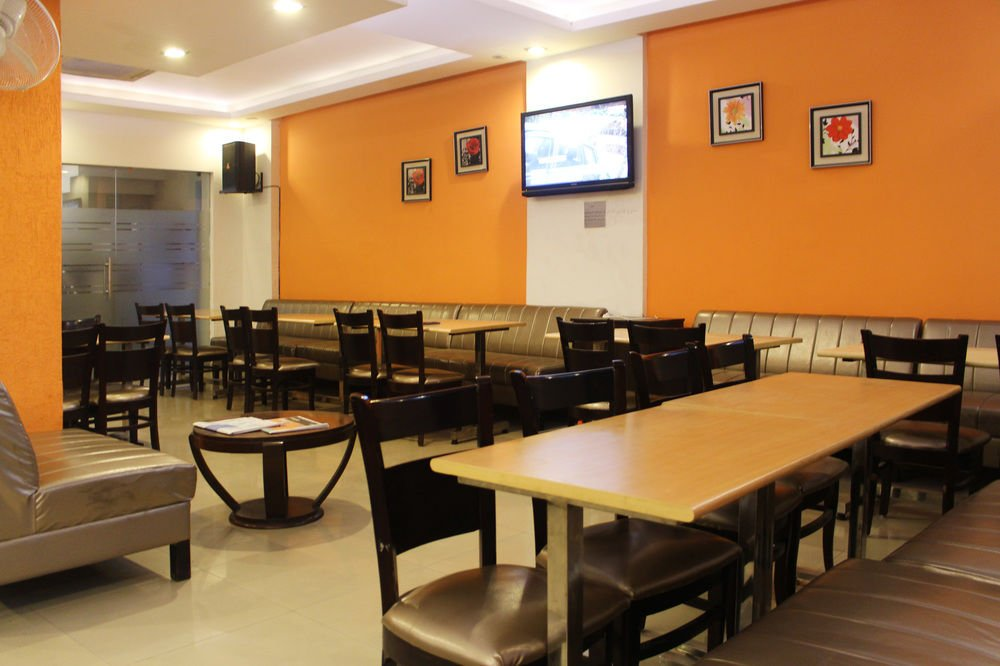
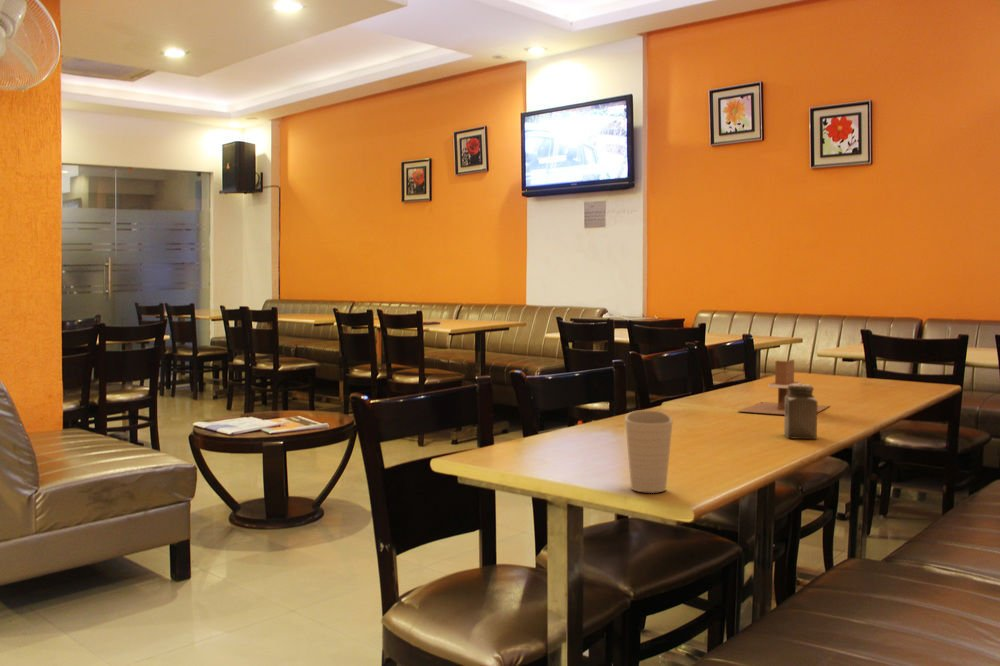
+ napkin holder [738,359,830,415]
+ salt shaker [783,383,818,440]
+ cup [624,409,674,494]
